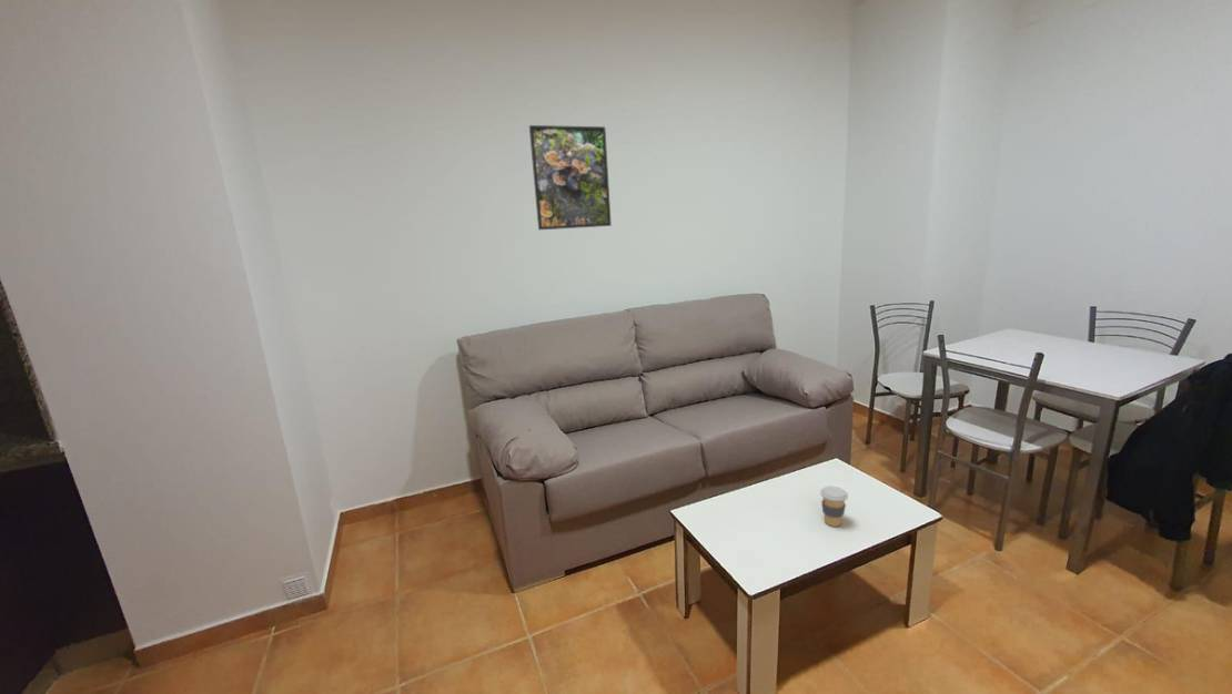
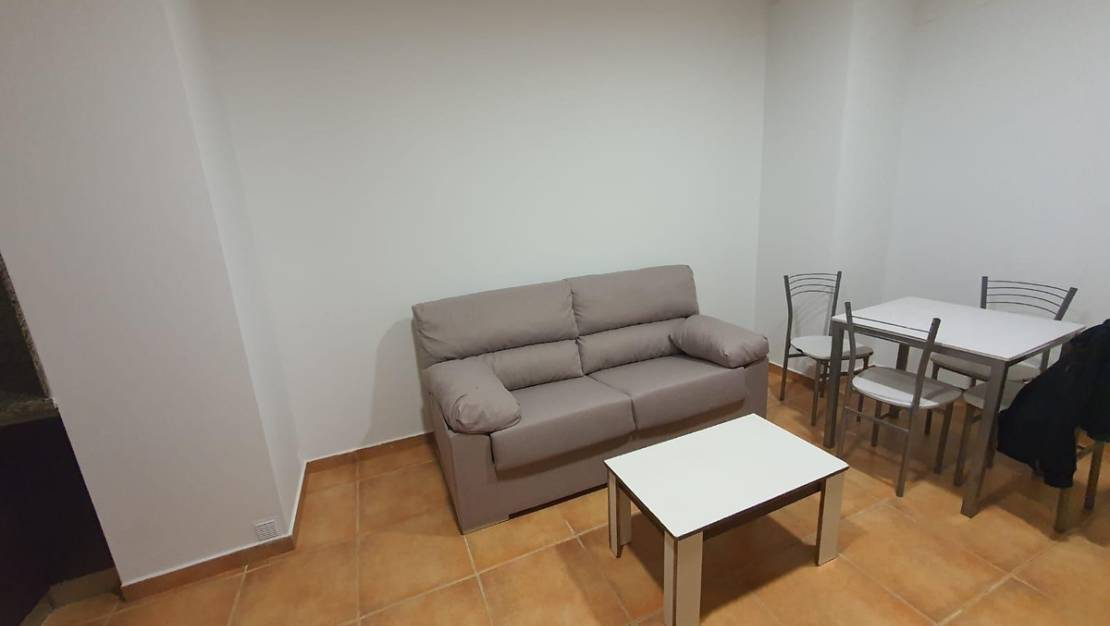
- coffee cup [819,484,849,528]
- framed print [528,124,613,231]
